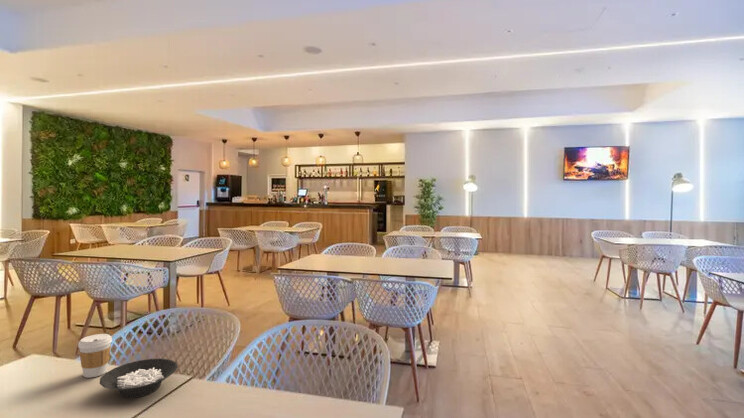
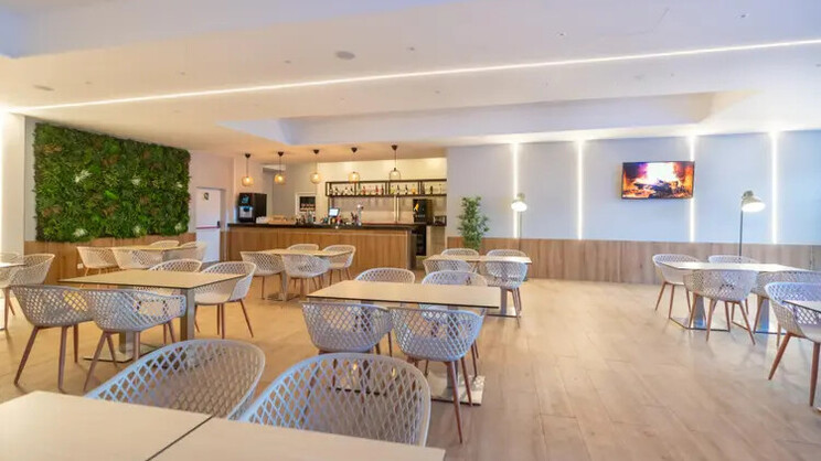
- cereal bowl [99,357,179,399]
- coffee cup [77,333,113,379]
